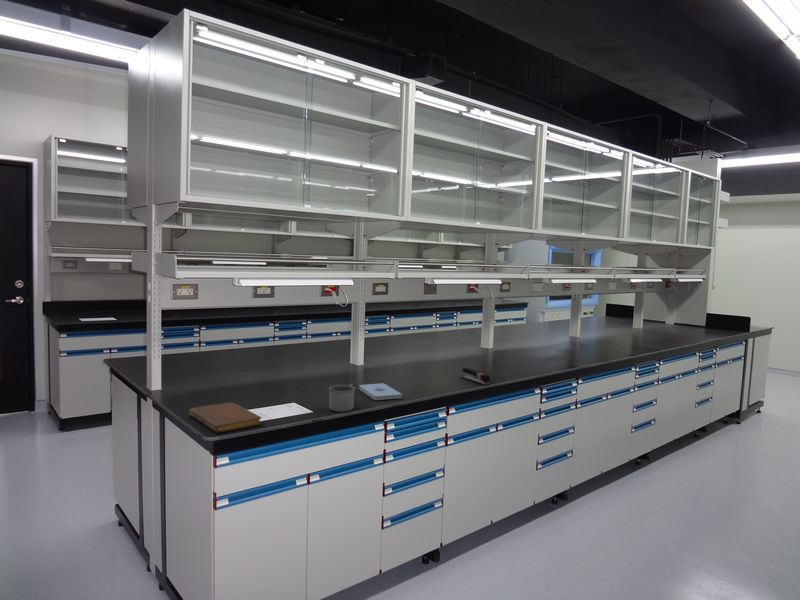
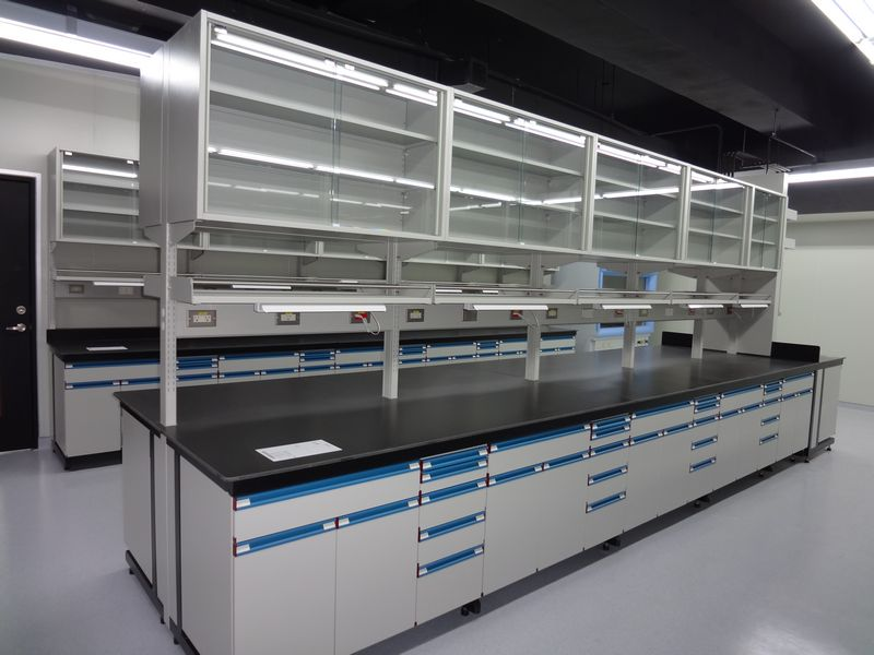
- notepad [358,382,403,401]
- mug [328,383,356,413]
- notebook [188,401,262,434]
- stapler [461,367,491,386]
